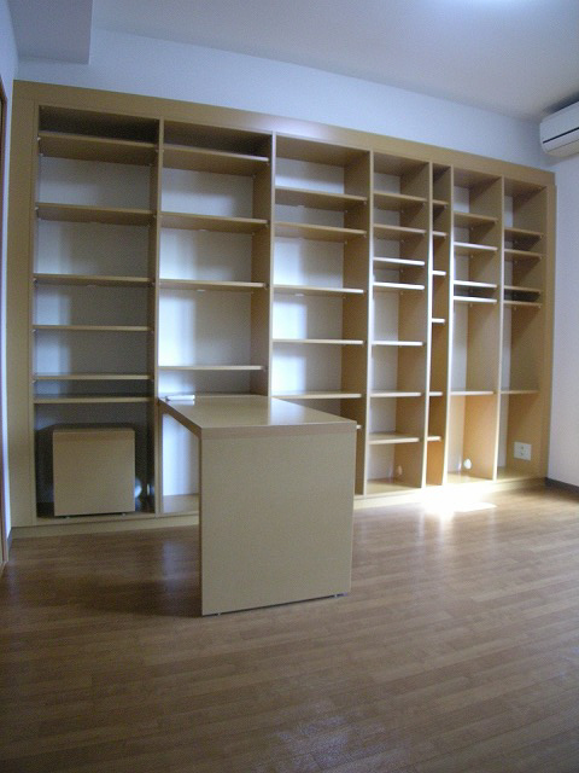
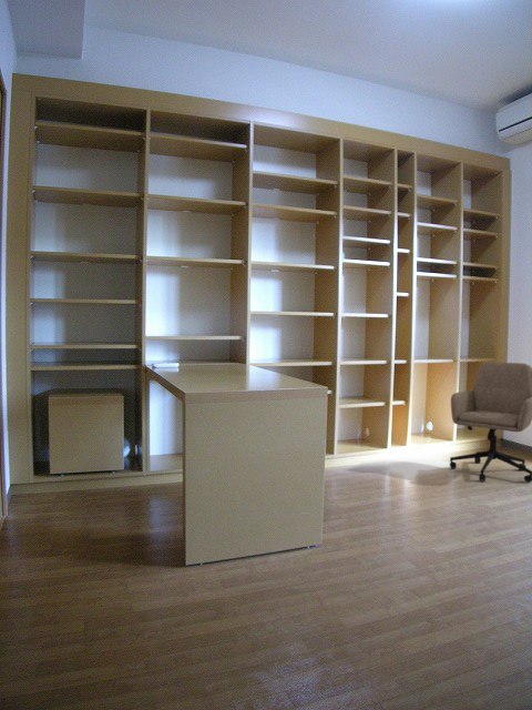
+ office chair [449,361,532,484]
